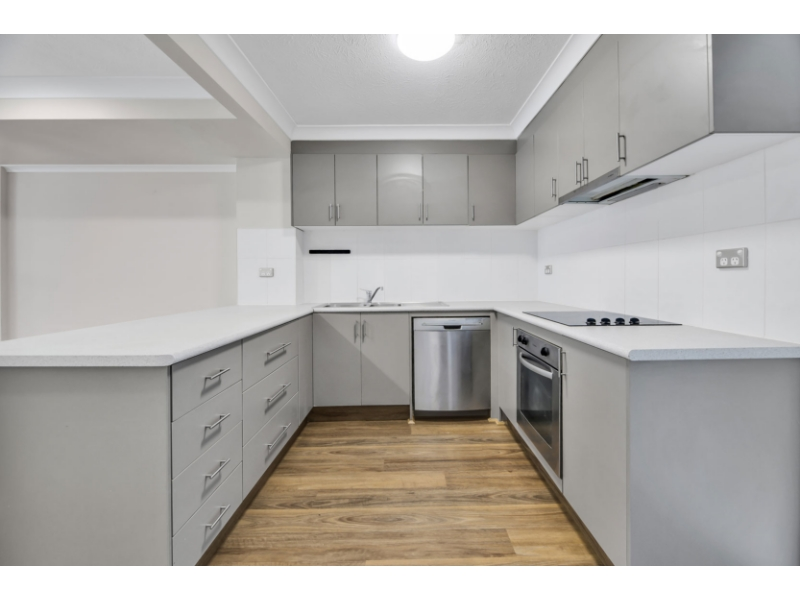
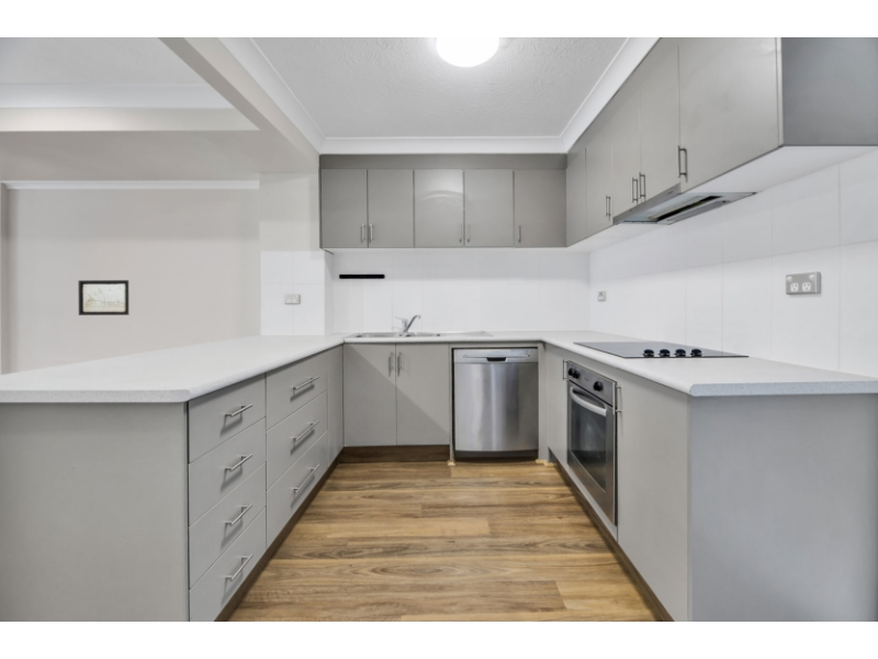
+ wall art [78,279,130,316]
